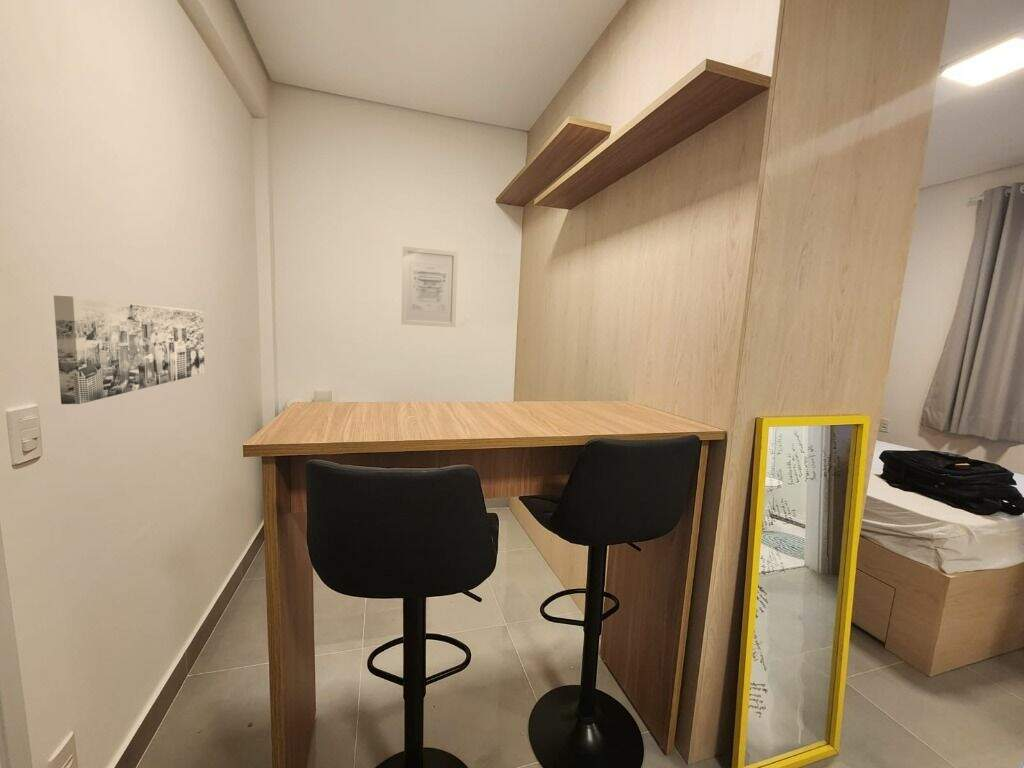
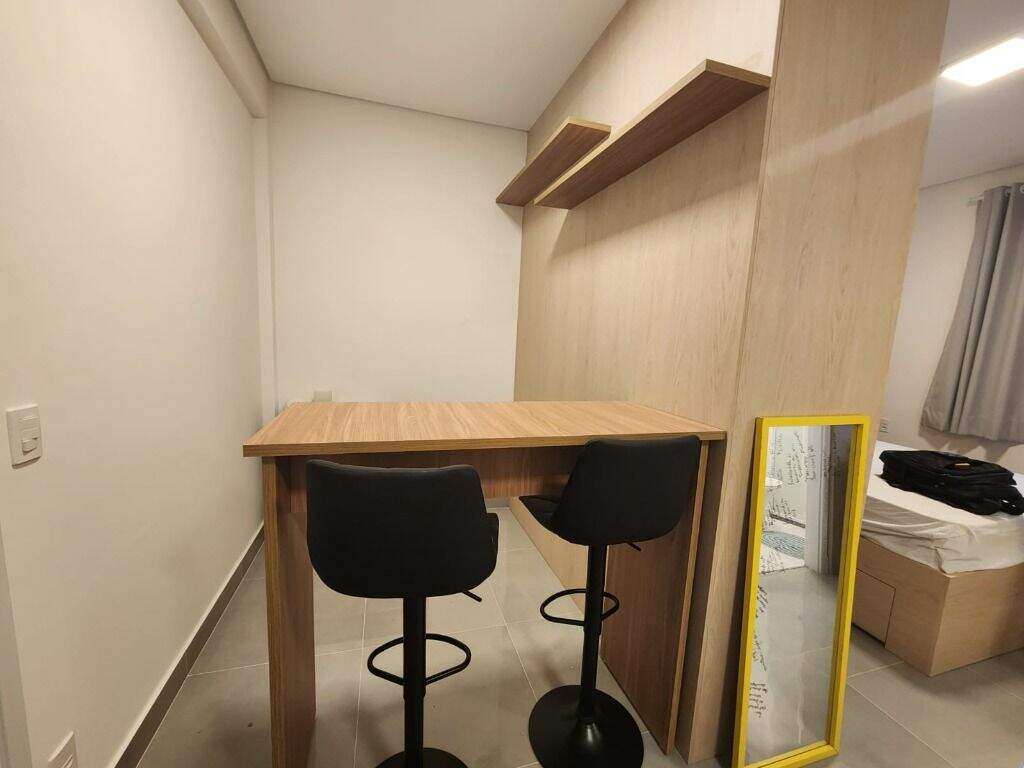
- wall art [53,294,206,405]
- wall art [400,245,459,328]
